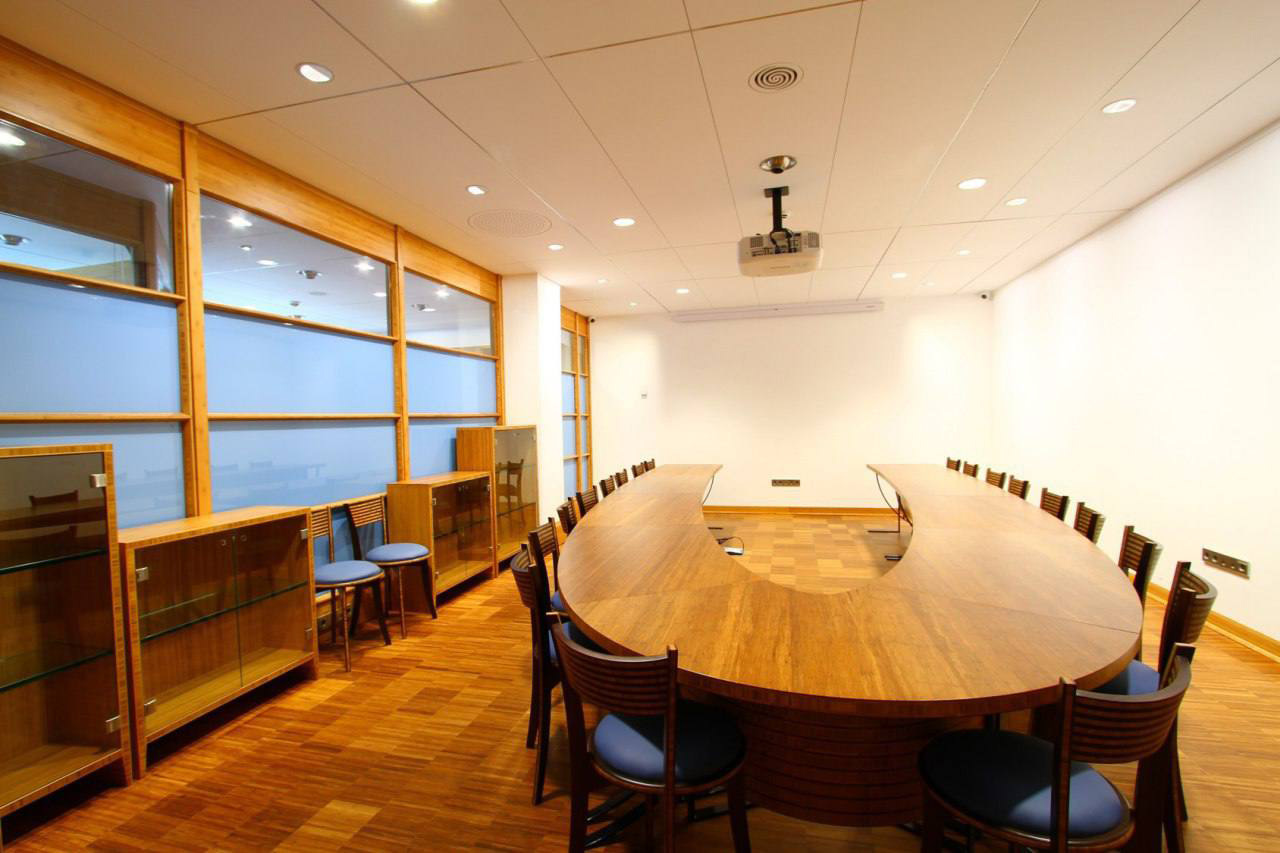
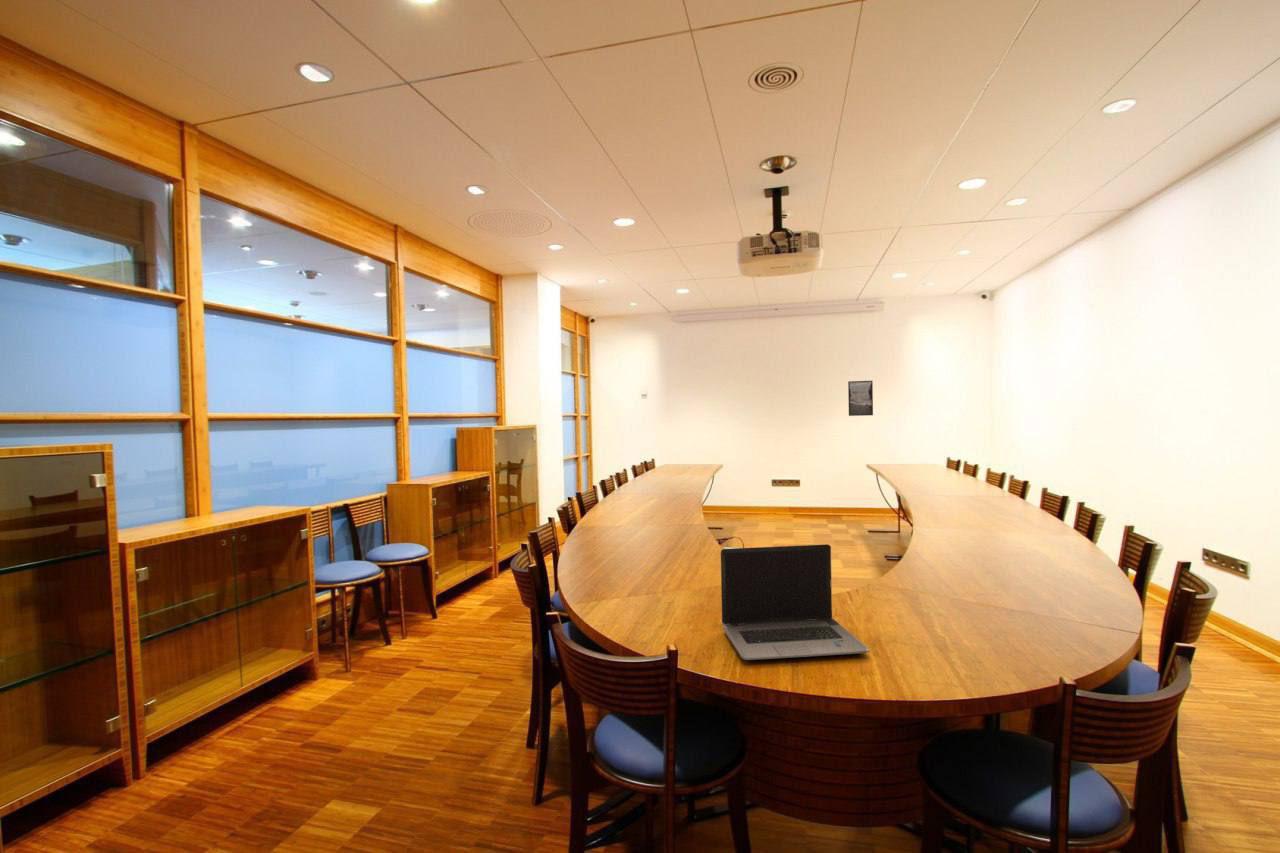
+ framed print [847,380,874,417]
+ laptop computer [720,543,870,661]
